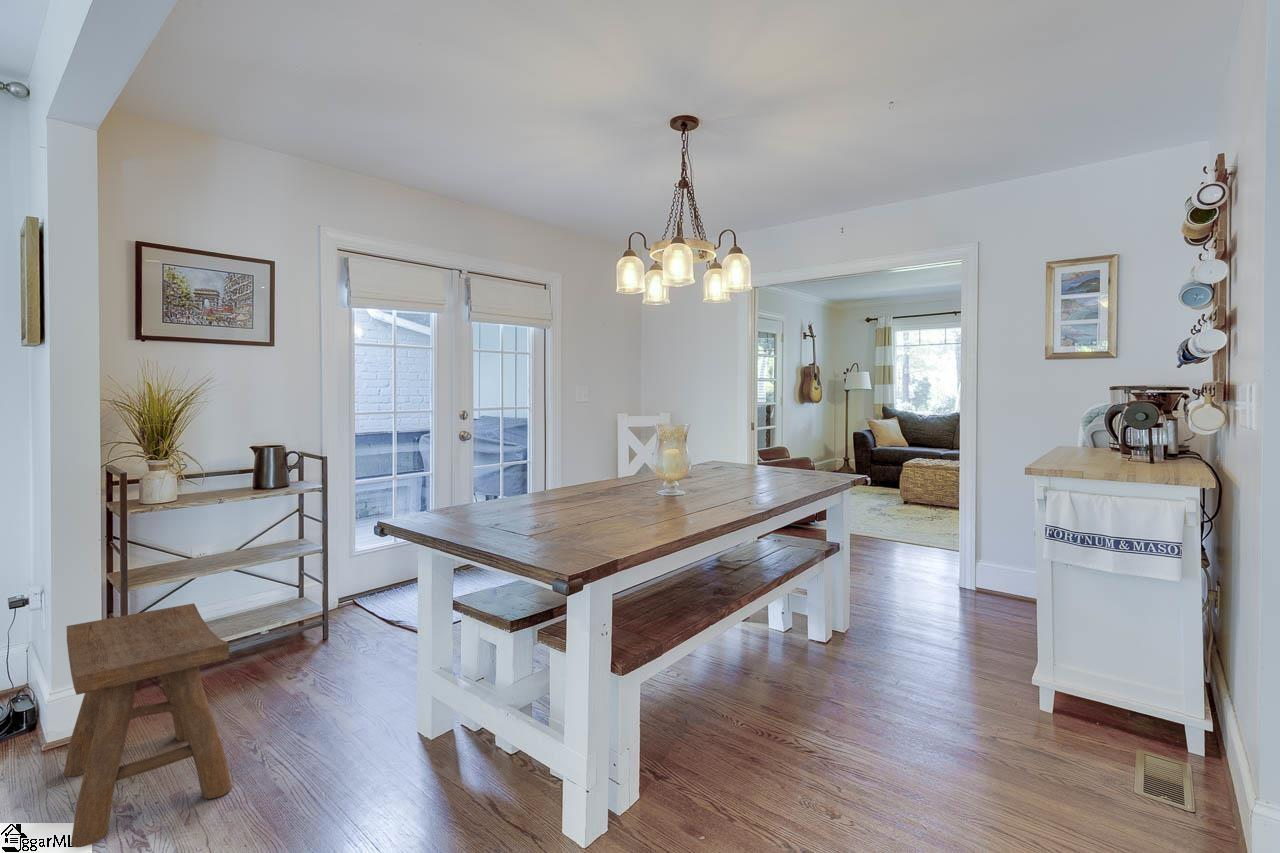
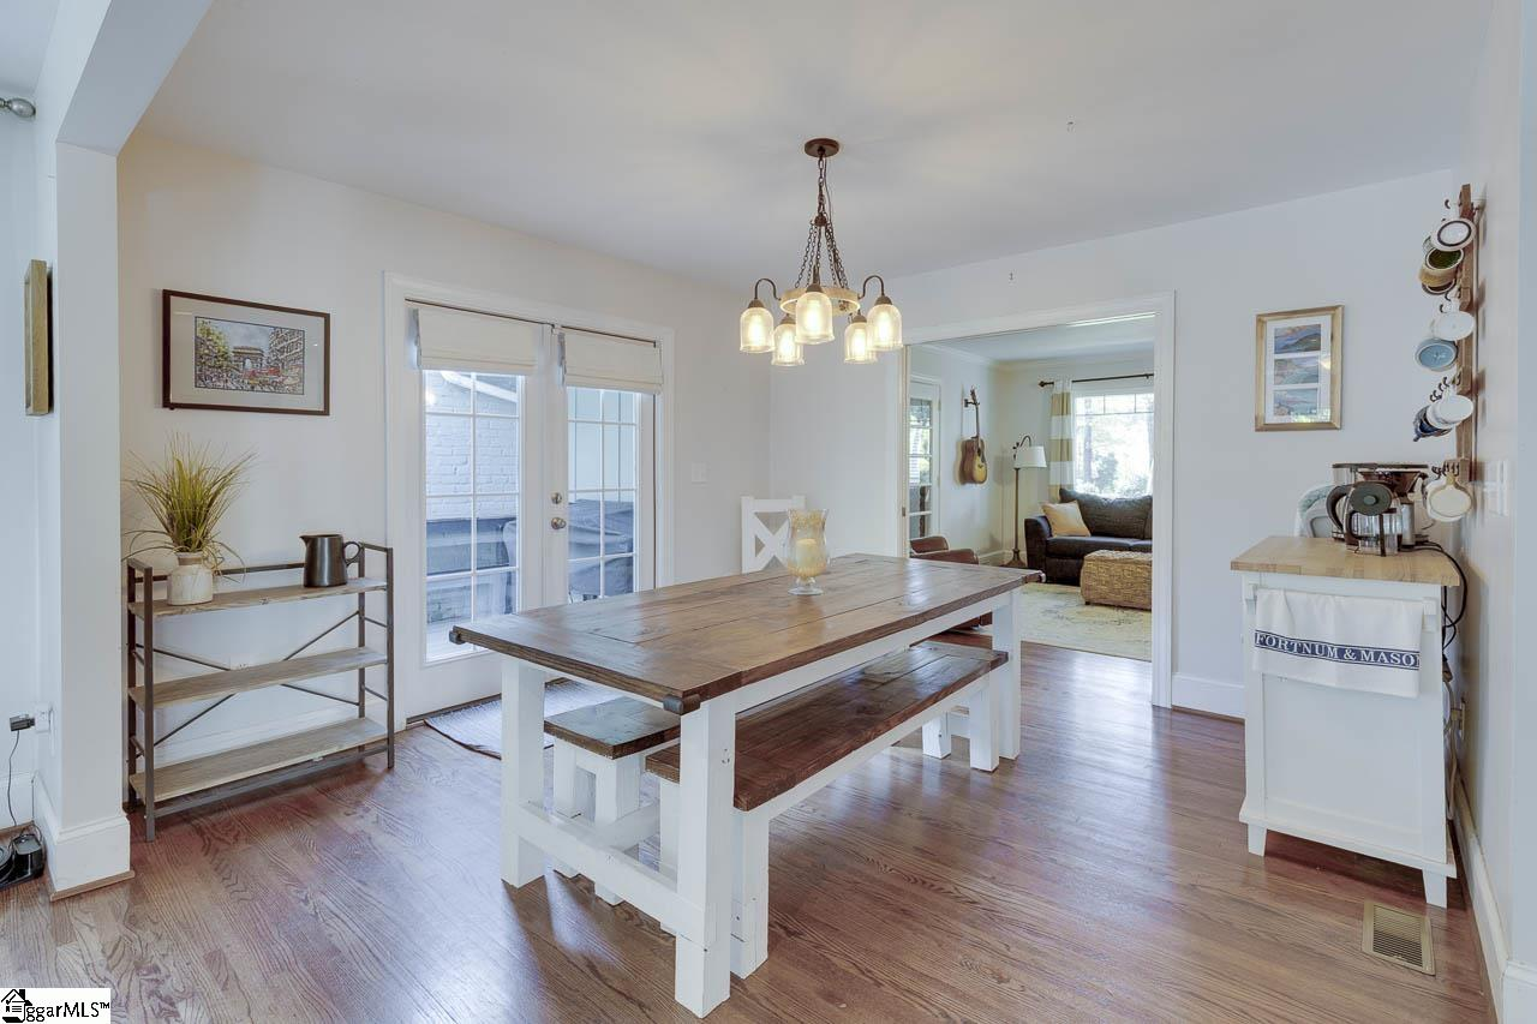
- stool [63,602,233,848]
